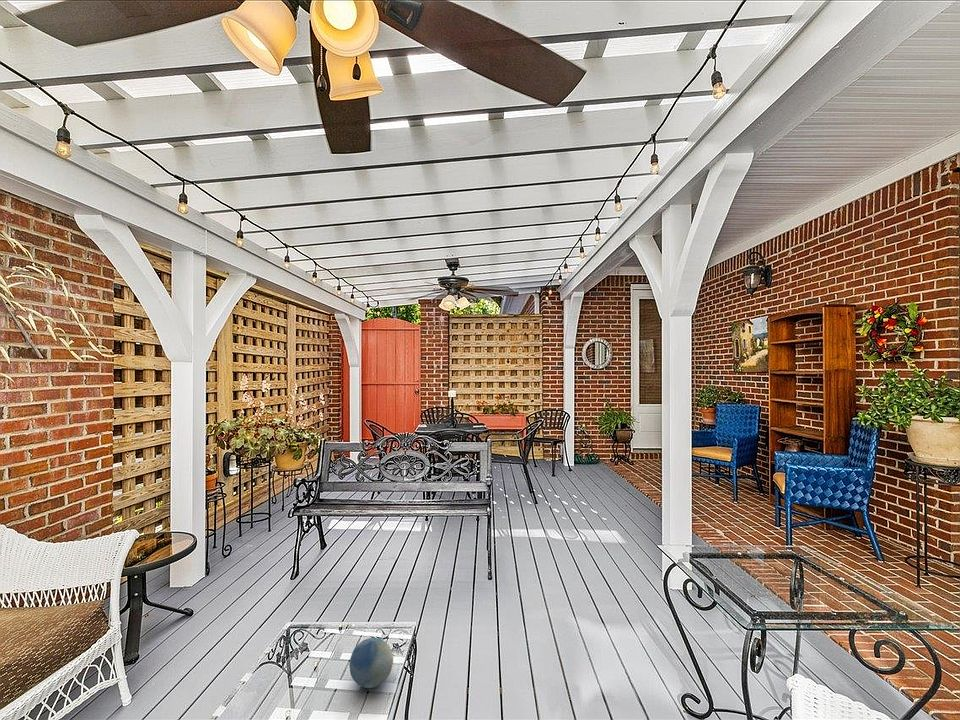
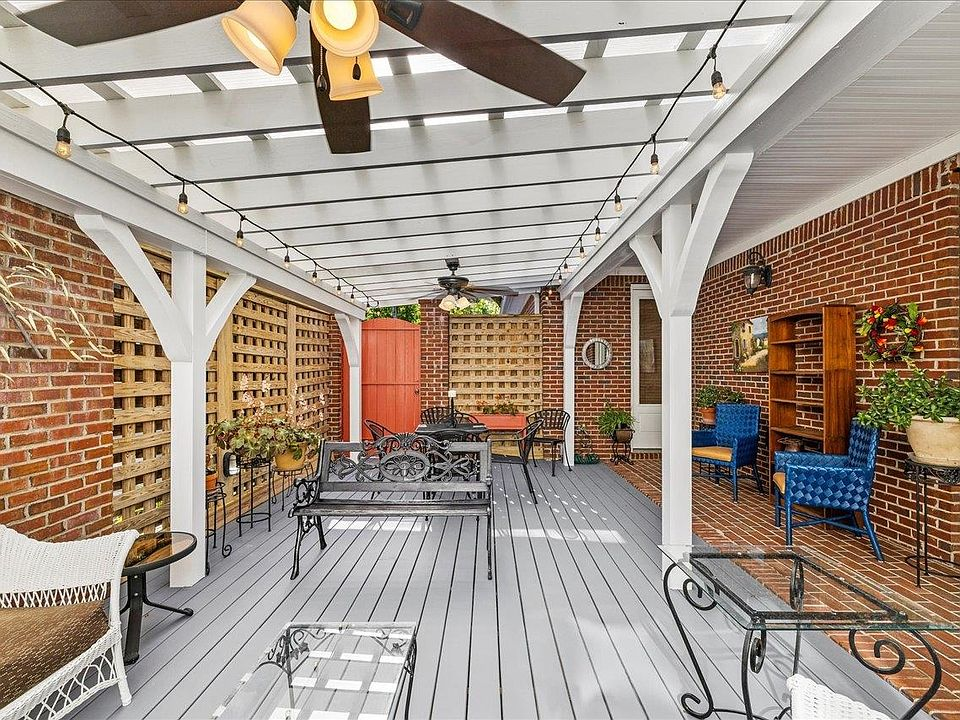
- decorative ball [348,637,394,689]
